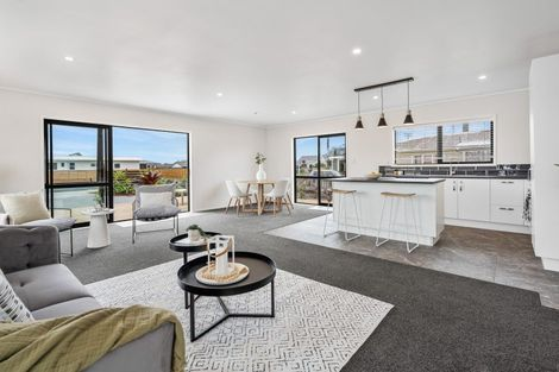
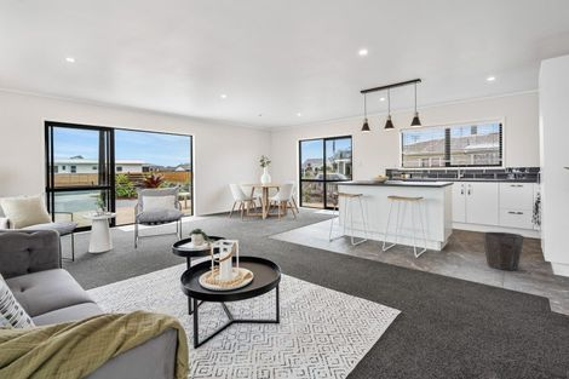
+ waste bin [481,230,525,271]
